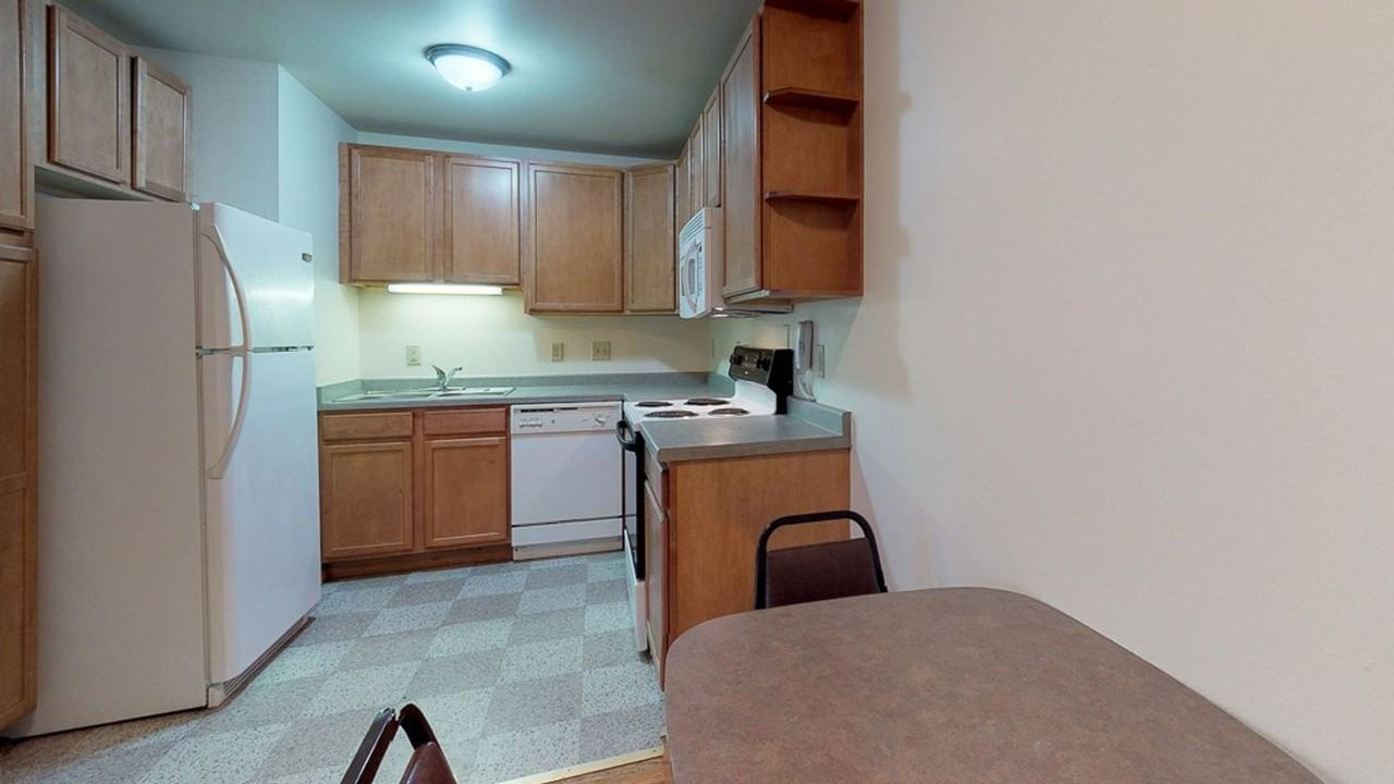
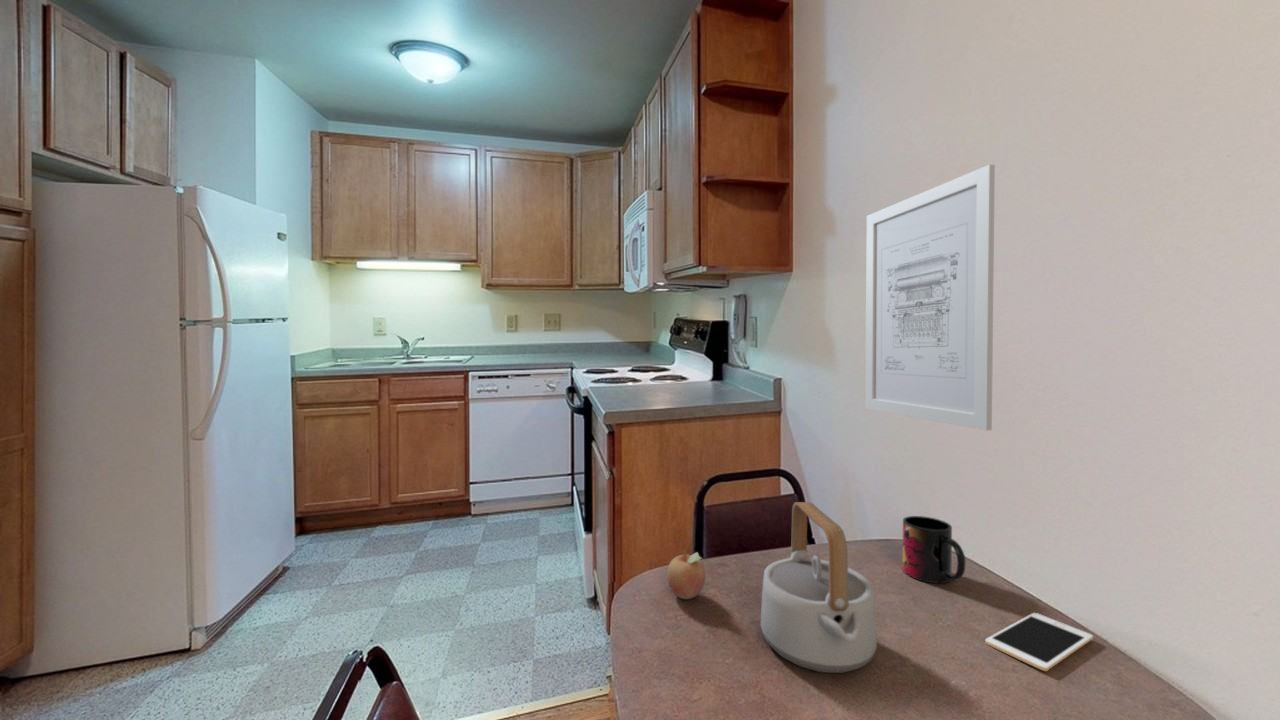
+ wall art [864,163,996,431]
+ cell phone [984,612,1094,672]
+ mug [901,515,966,584]
+ fruit [666,548,707,600]
+ teapot [760,501,878,674]
